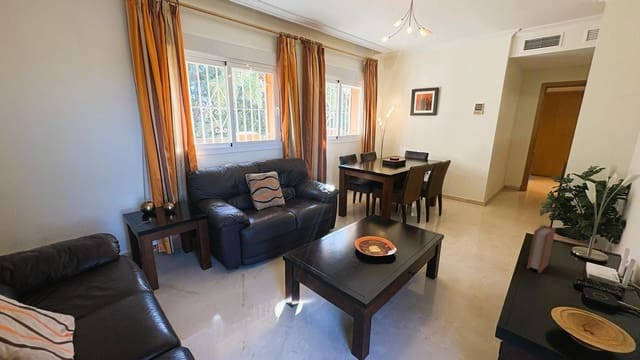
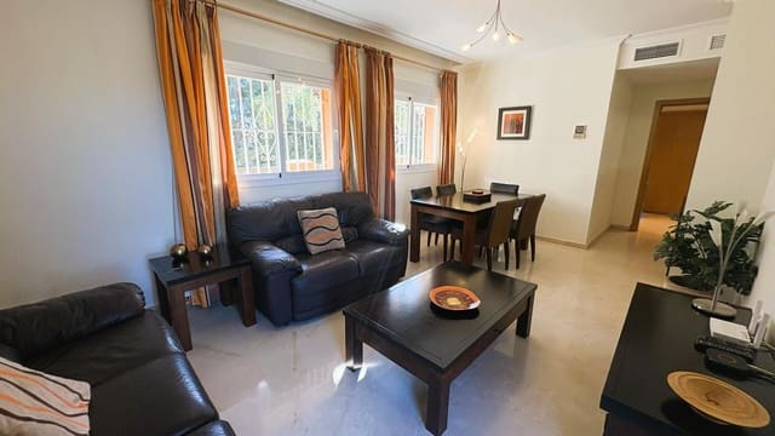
- book [526,224,557,274]
